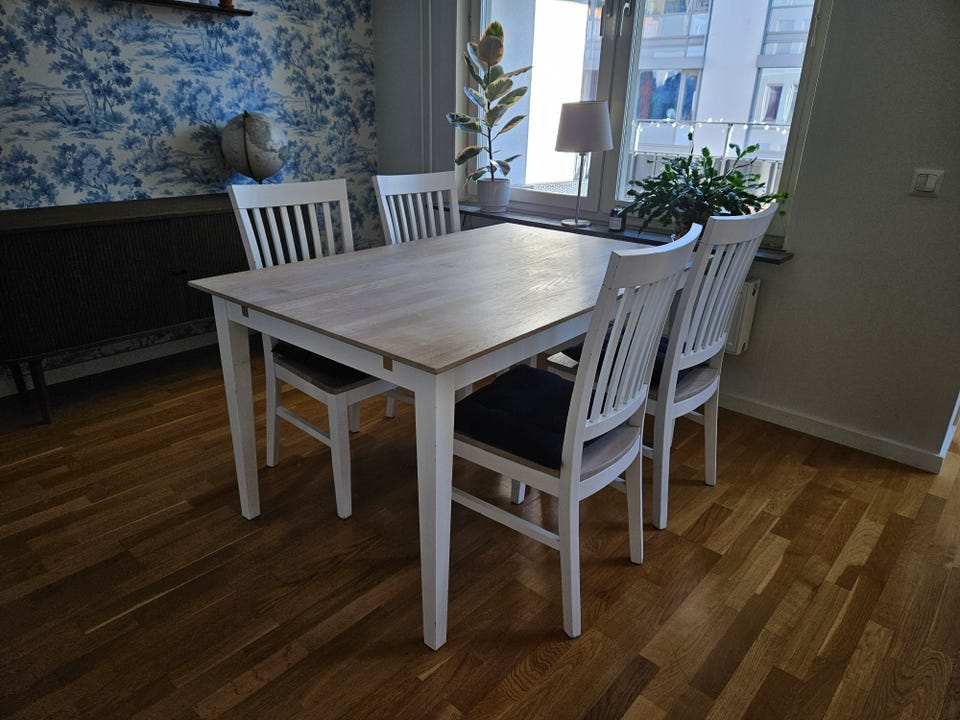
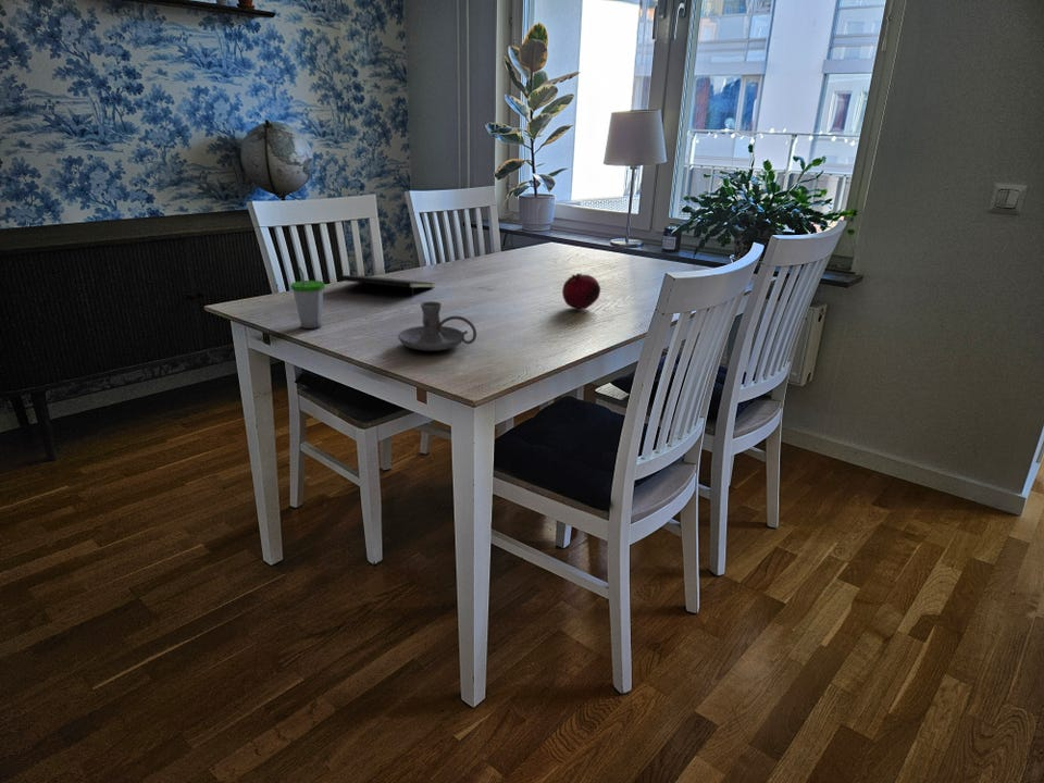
+ candle holder [397,300,477,351]
+ fruit [561,272,601,310]
+ notepad [336,274,436,298]
+ cup [289,266,326,330]
